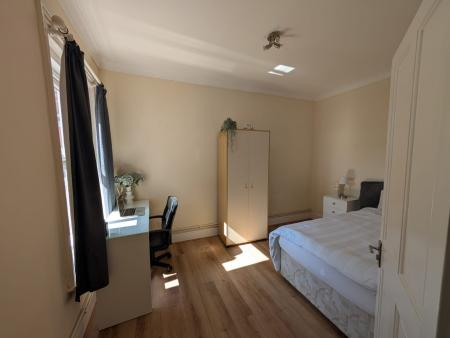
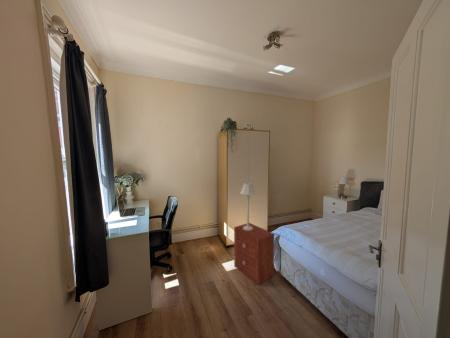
+ nightstand [233,222,275,286]
+ table lamp [239,182,257,230]
